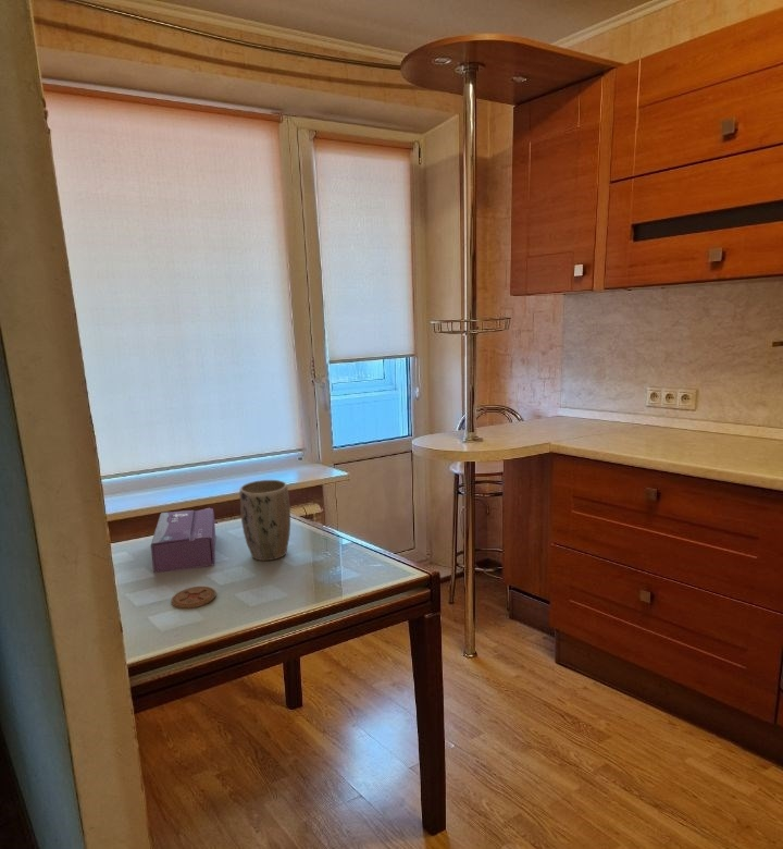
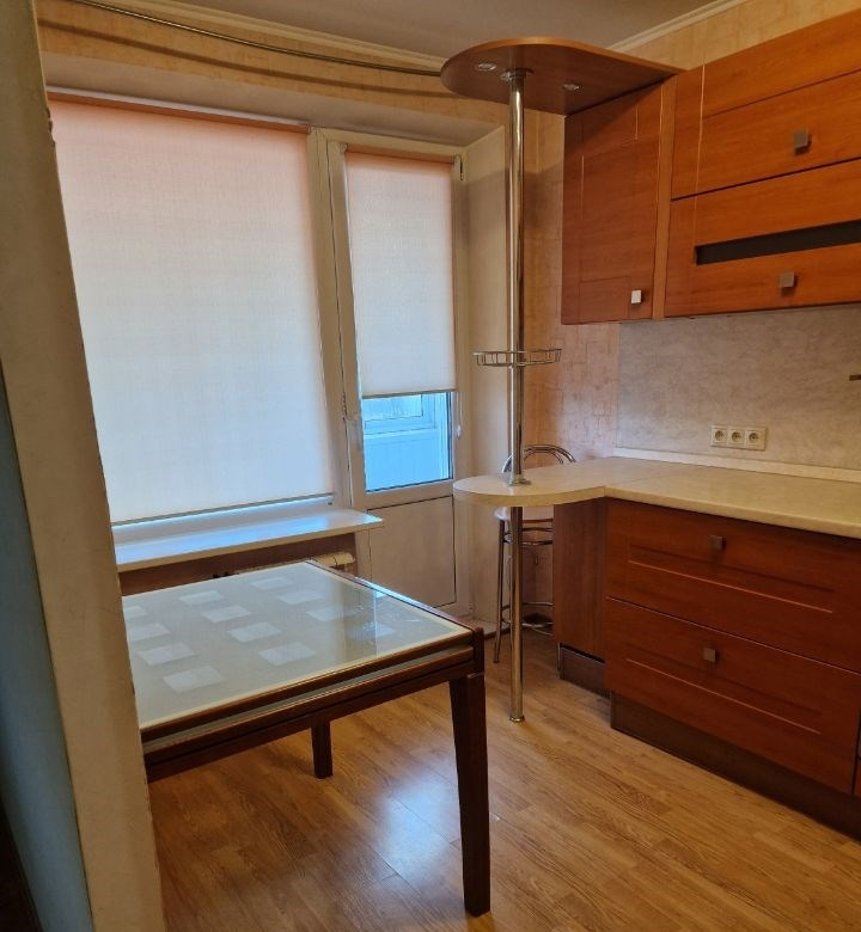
- tissue box [150,507,216,574]
- plant pot [238,479,291,562]
- coaster [171,586,217,610]
